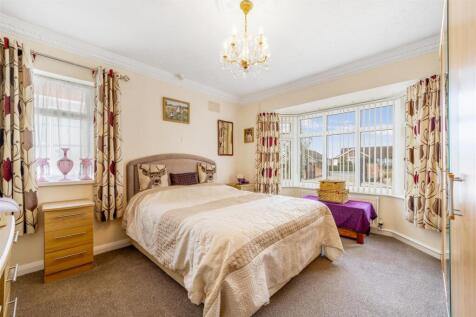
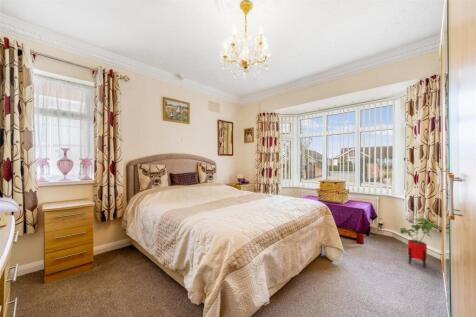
+ house plant [399,217,441,269]
